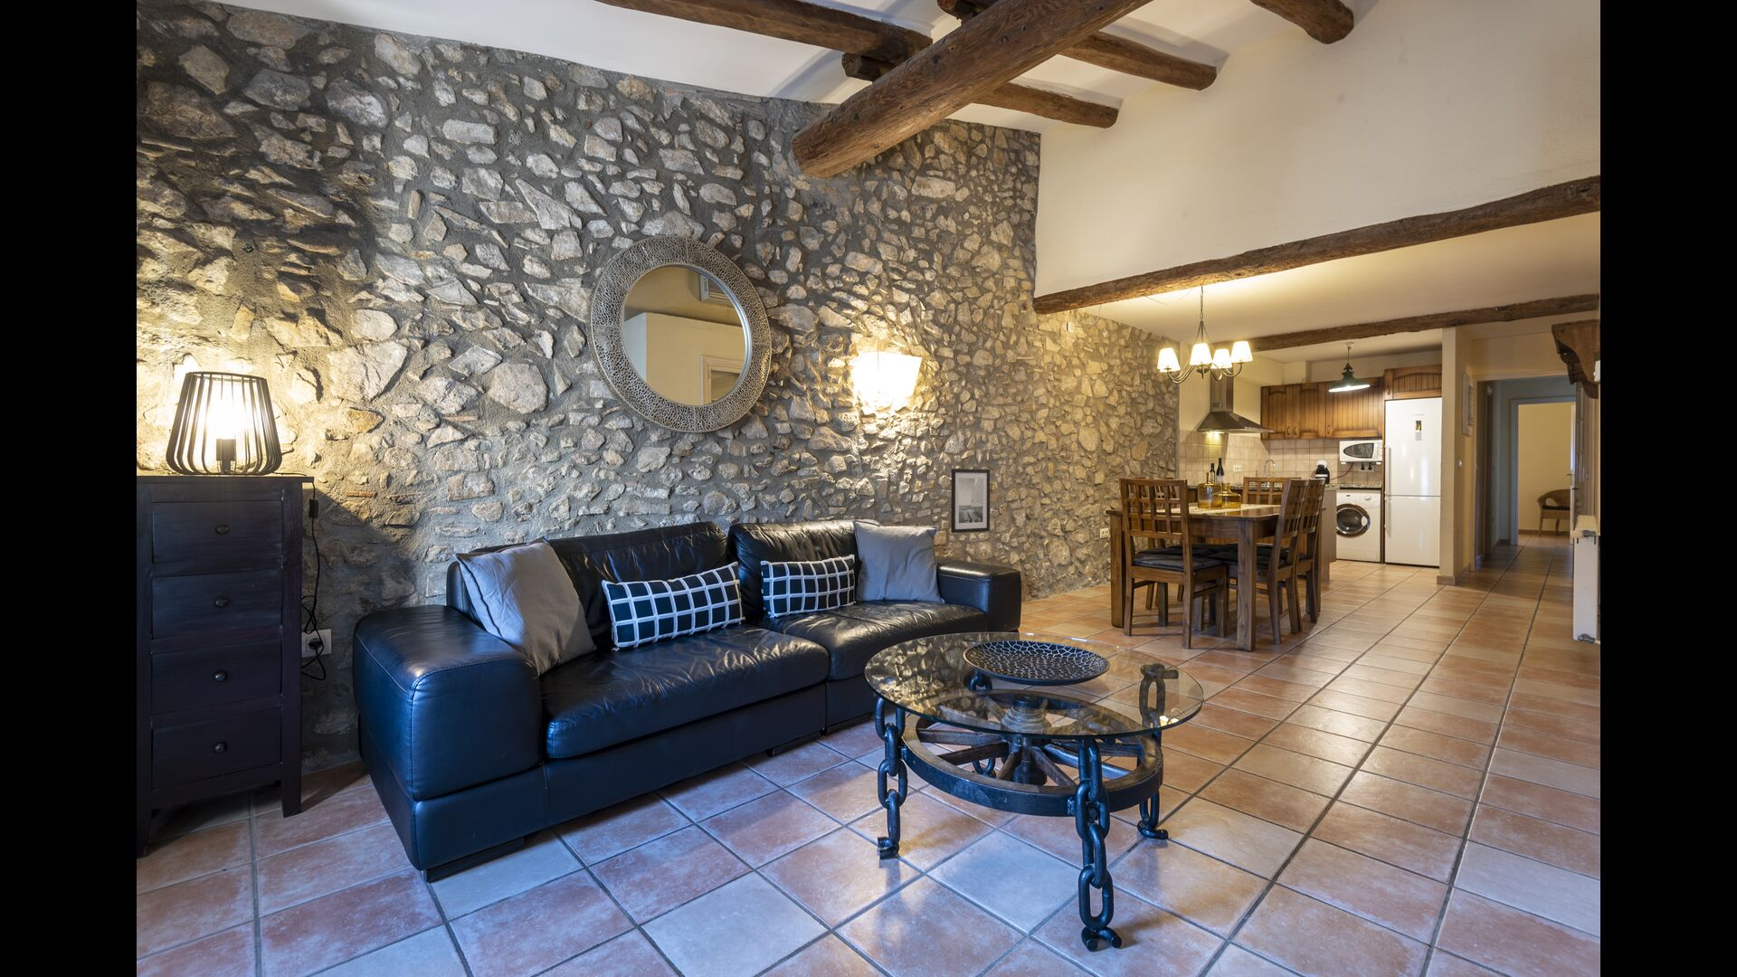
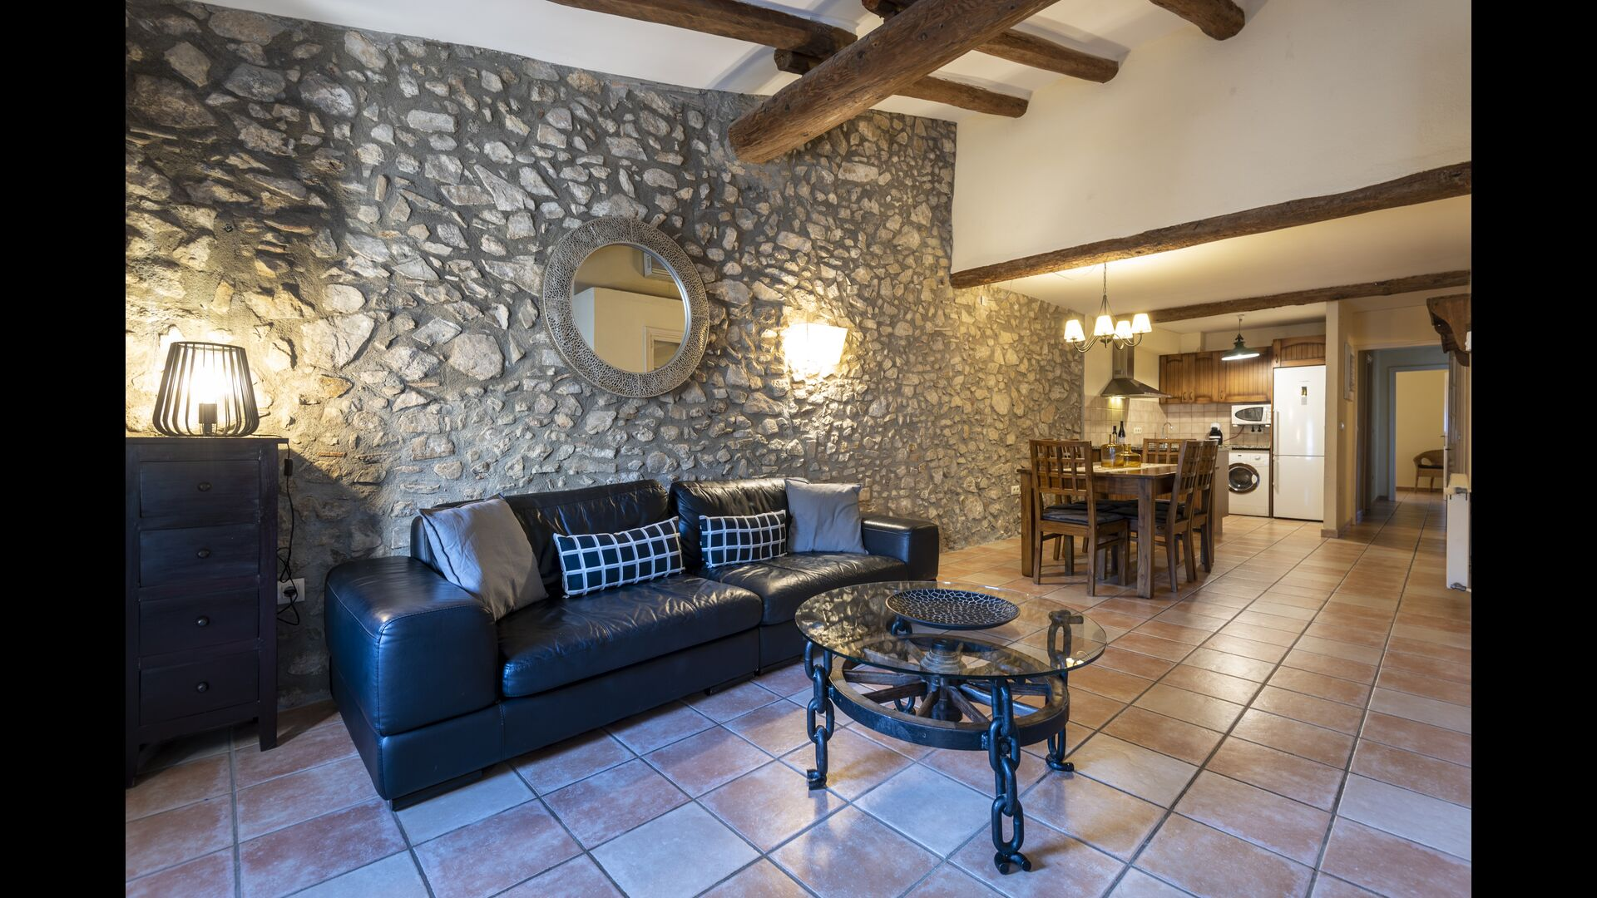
- wall art [950,468,990,533]
